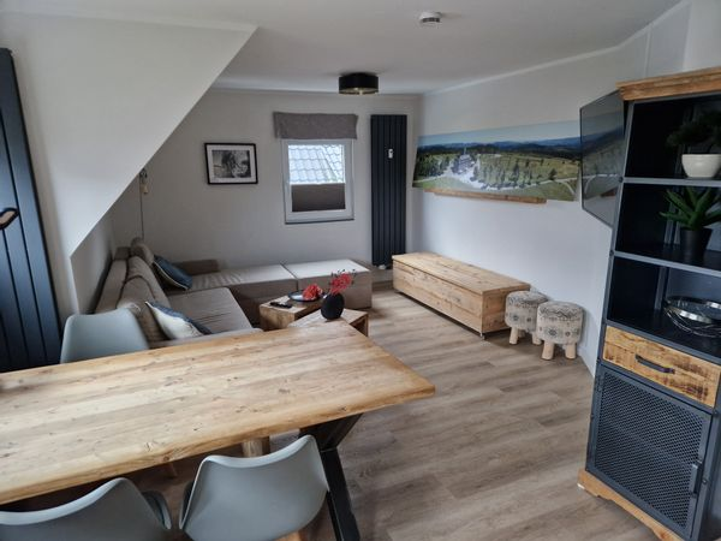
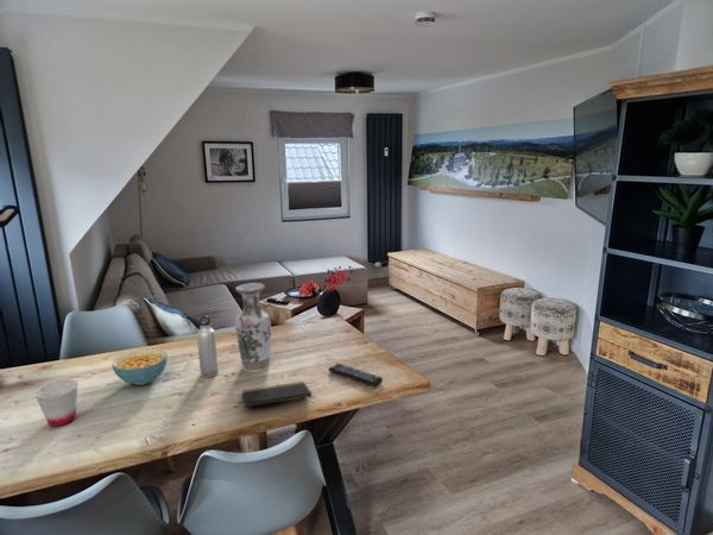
+ vase [234,282,272,373]
+ remote control [327,363,384,388]
+ cup [33,379,80,428]
+ water bottle [196,315,220,379]
+ cereal bowl [111,347,169,386]
+ notepad [241,380,315,408]
